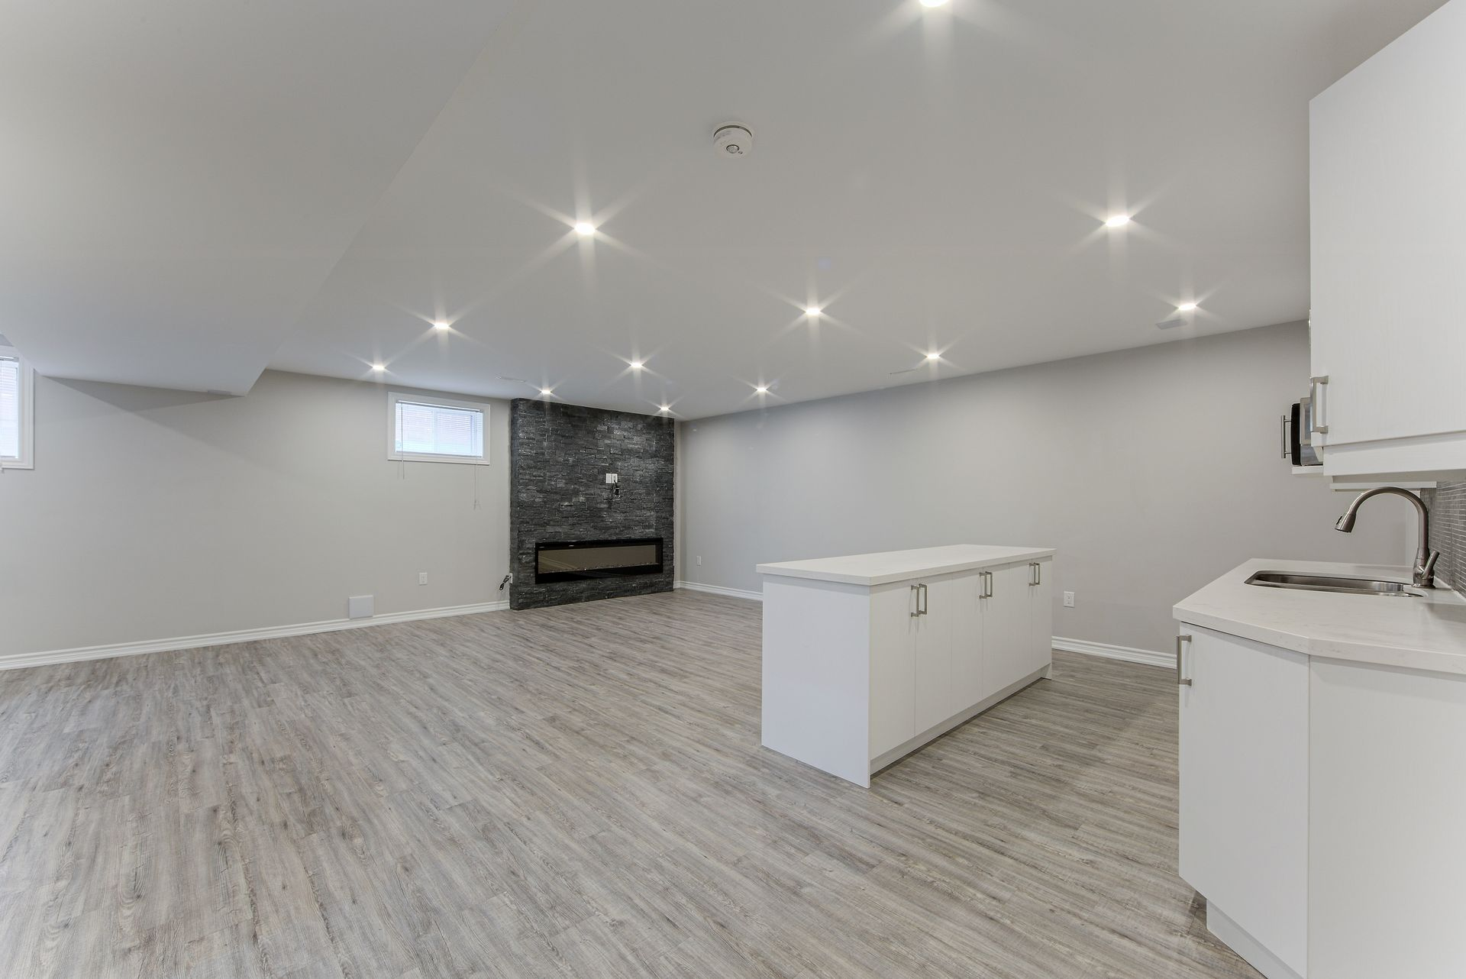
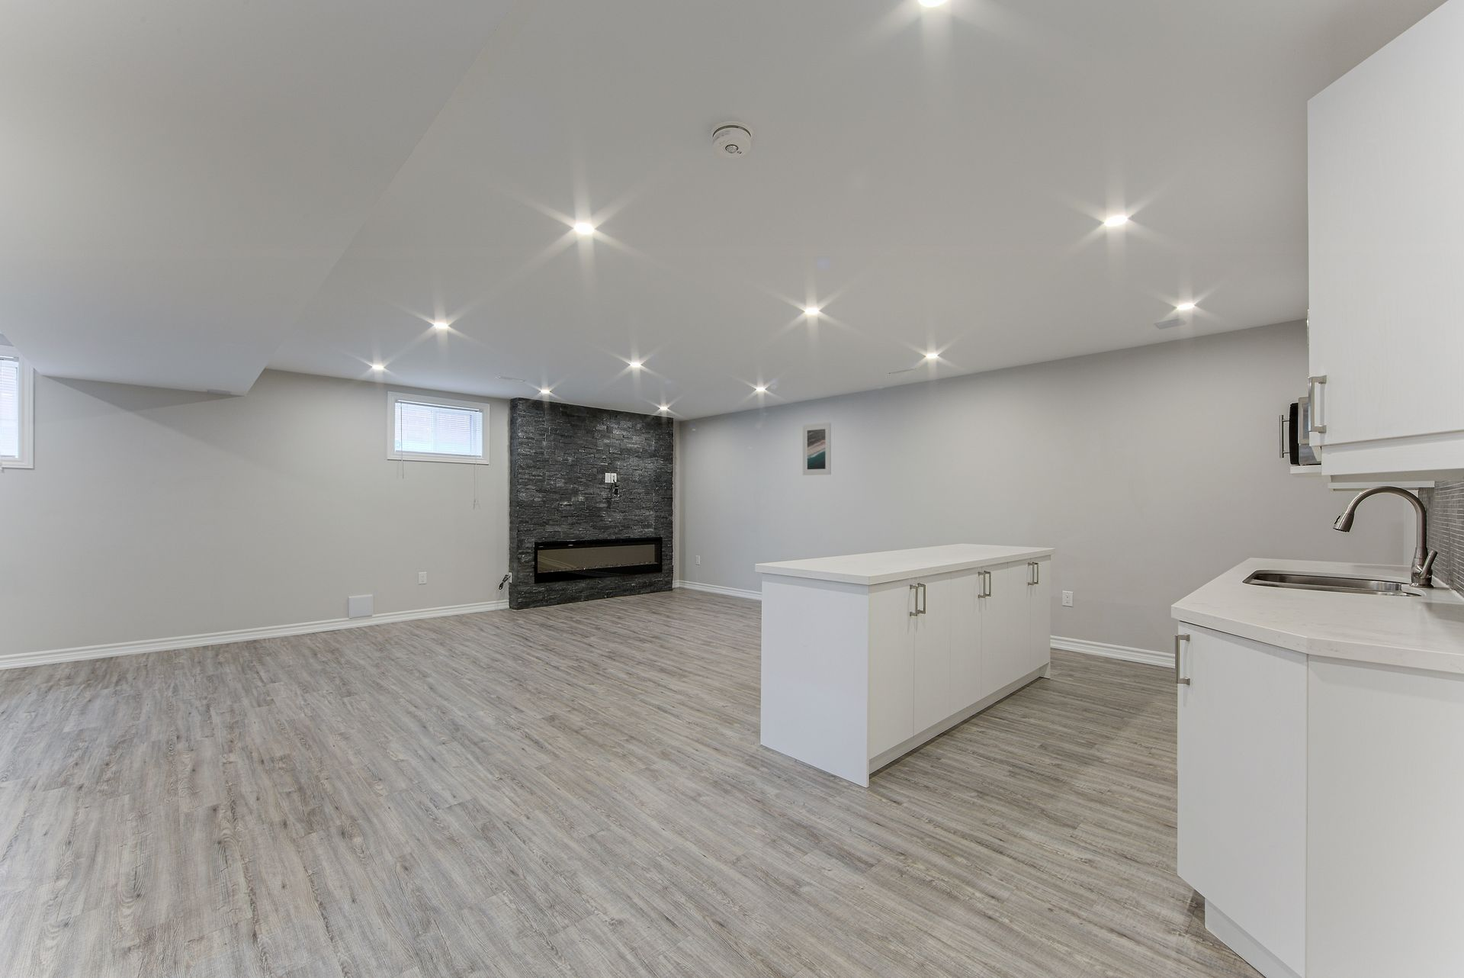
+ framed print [802,421,832,476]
